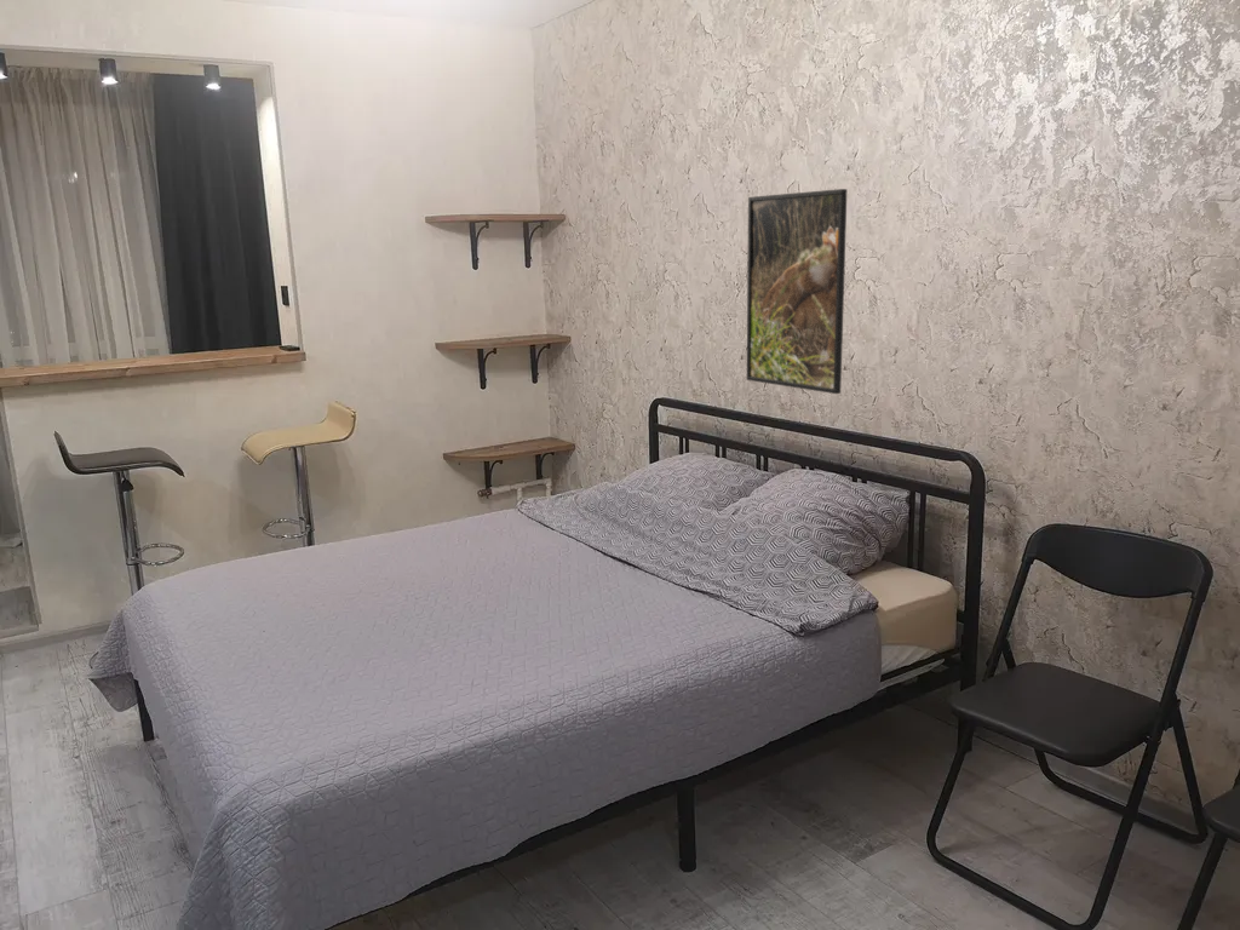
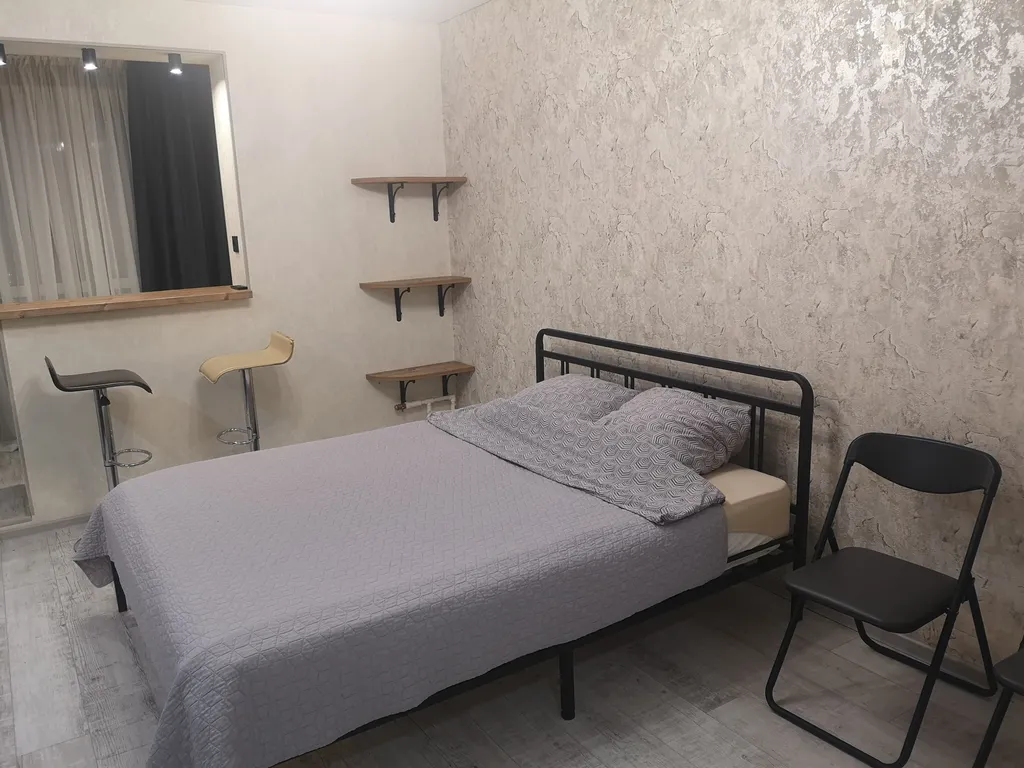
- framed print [746,188,849,395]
